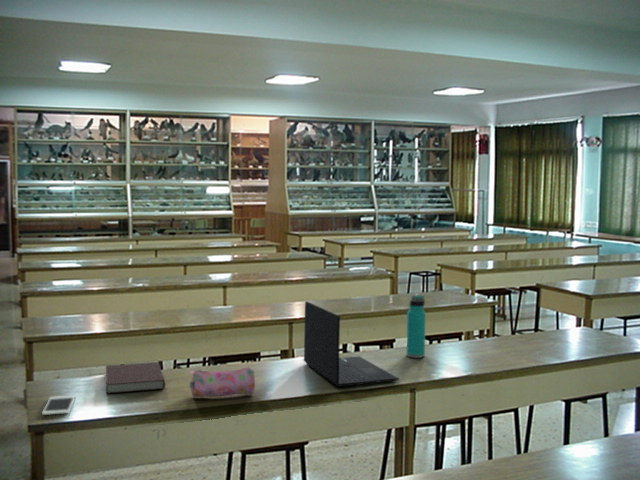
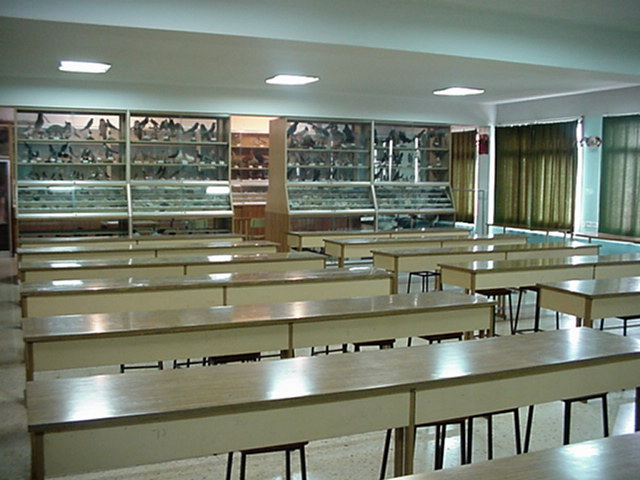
- laptop [303,300,401,388]
- notebook [105,361,166,395]
- cell phone [41,395,77,416]
- water bottle [405,294,427,359]
- pencil case [189,366,256,398]
